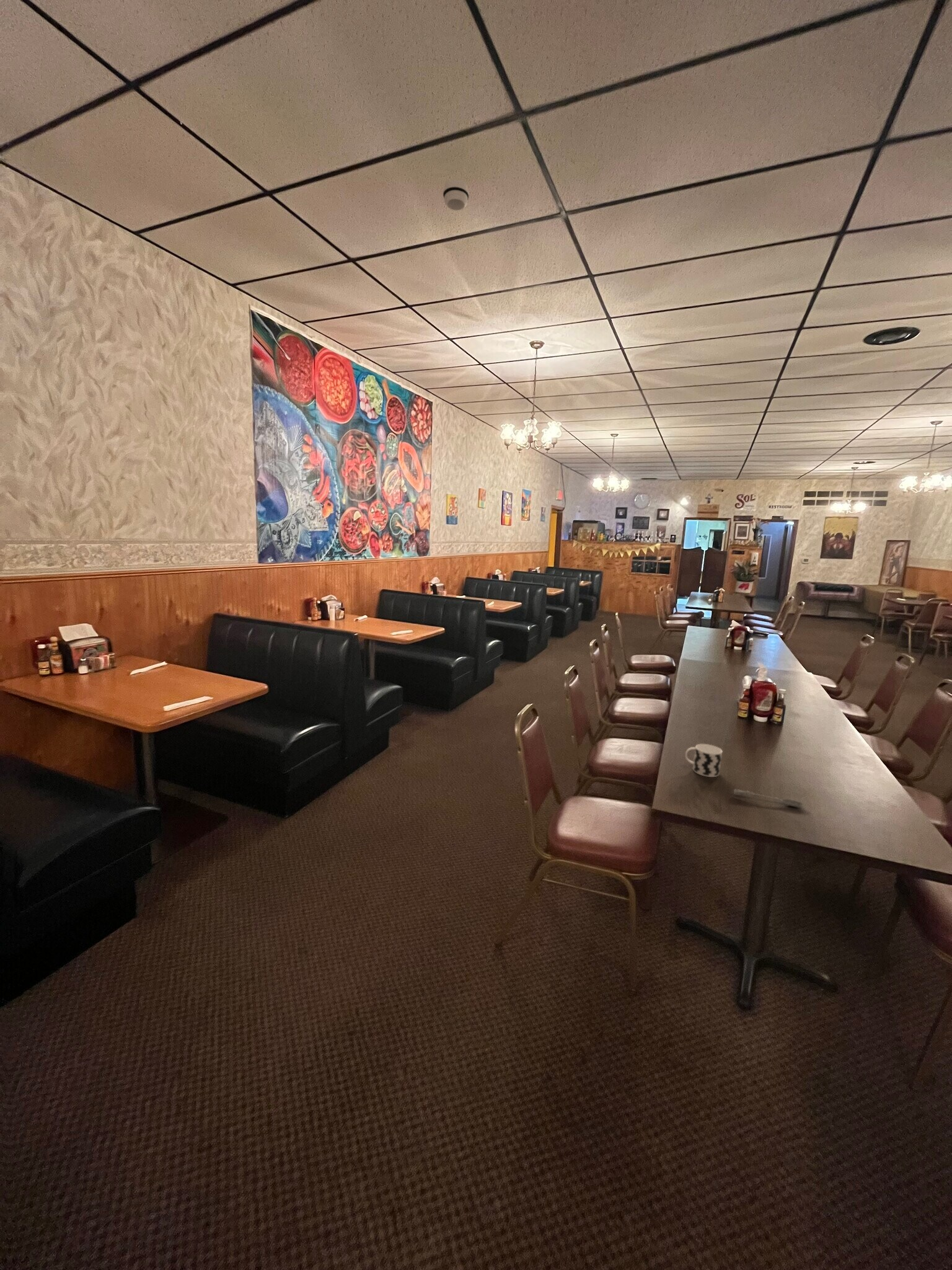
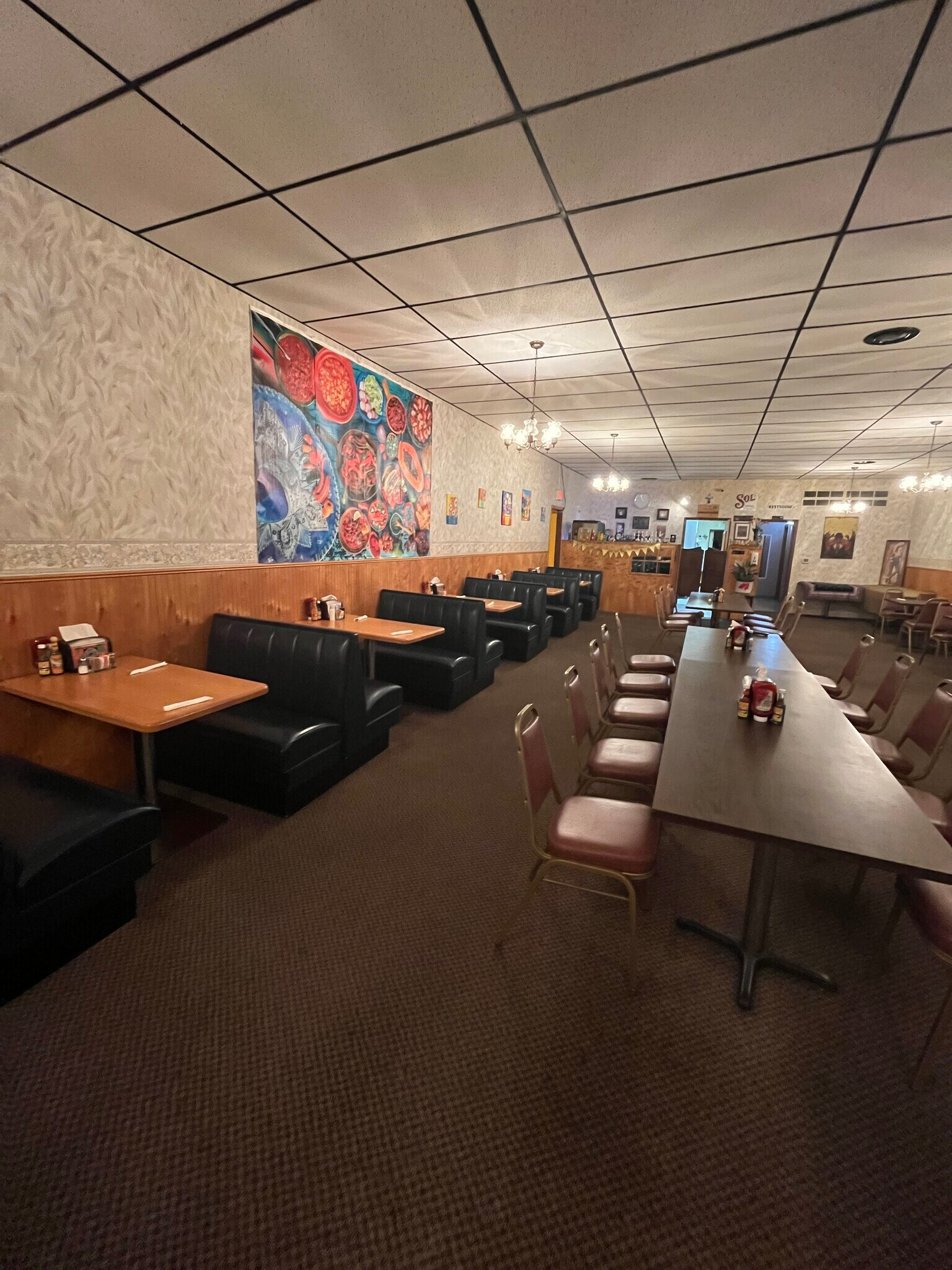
- smoke detector [443,179,470,211]
- soupspoon [733,788,804,807]
- cup [685,744,723,778]
